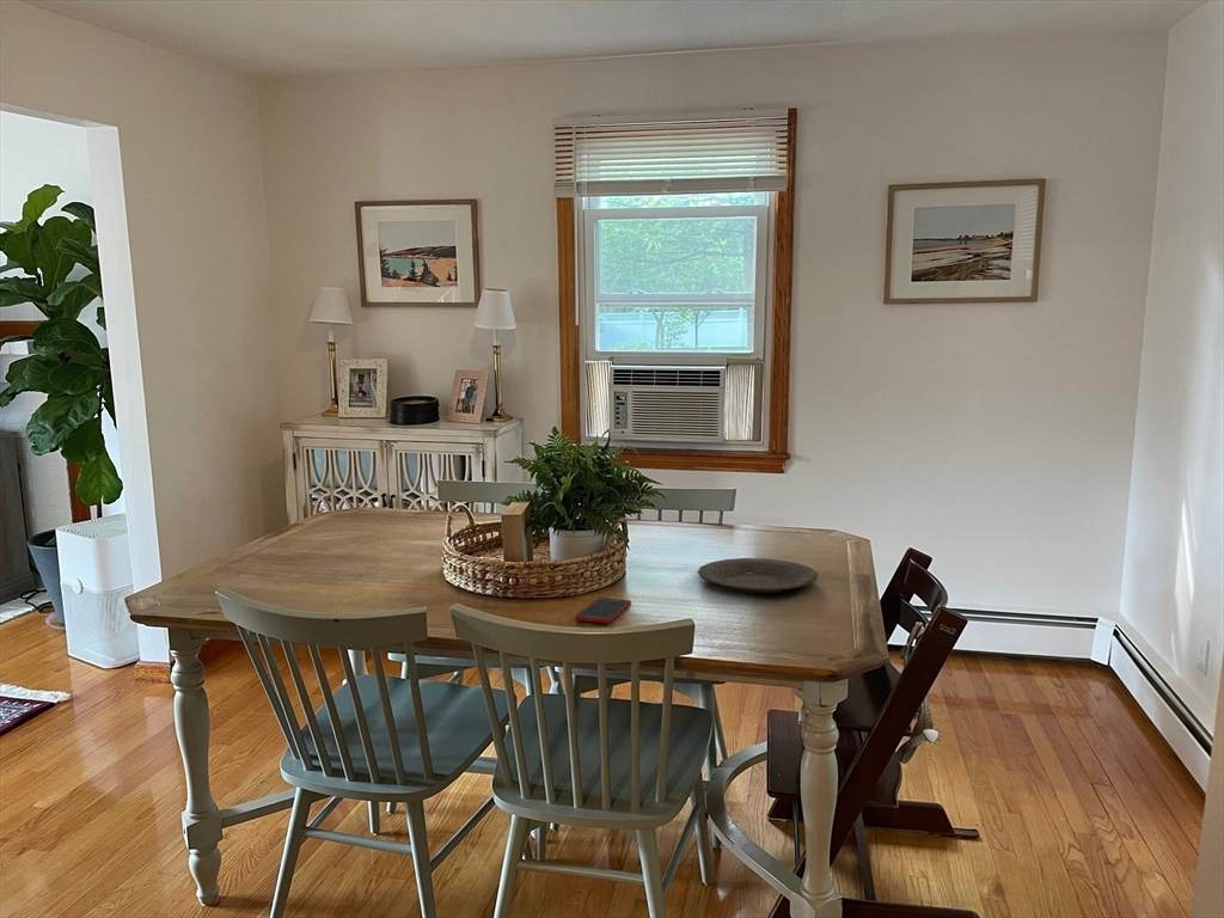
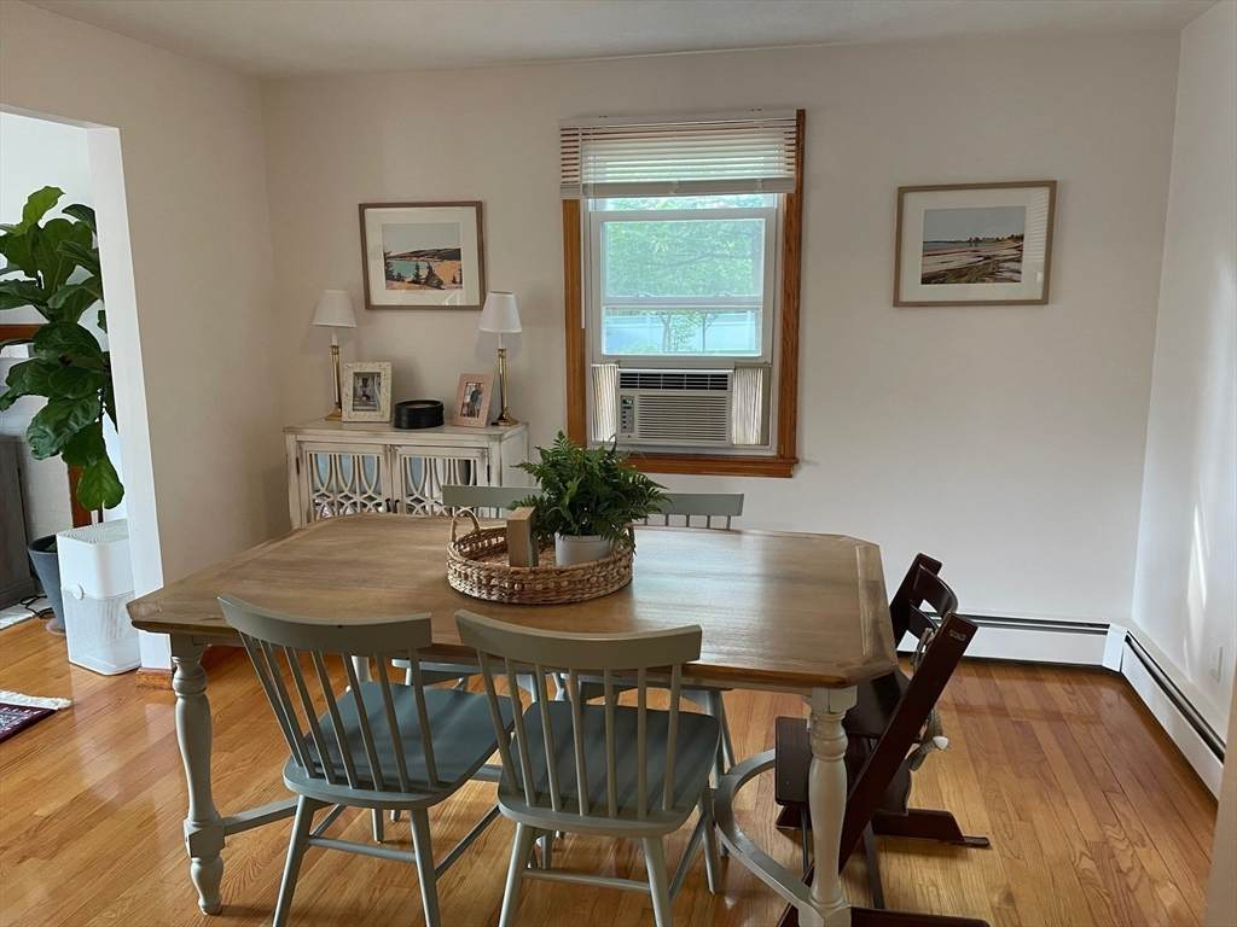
- plate [697,557,819,594]
- cell phone [575,596,632,624]
